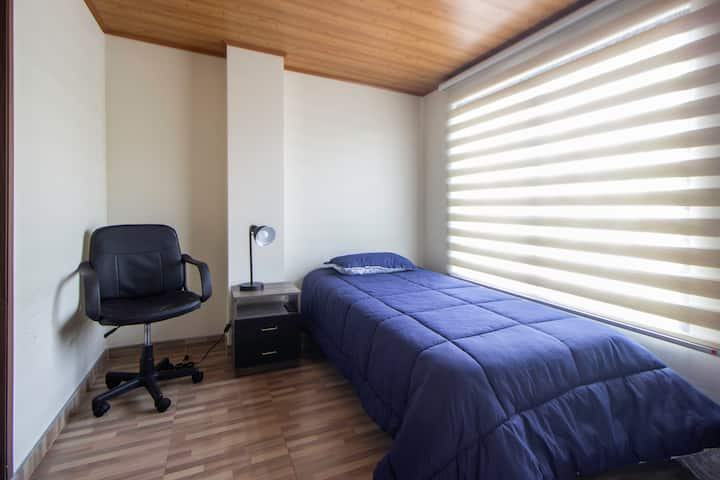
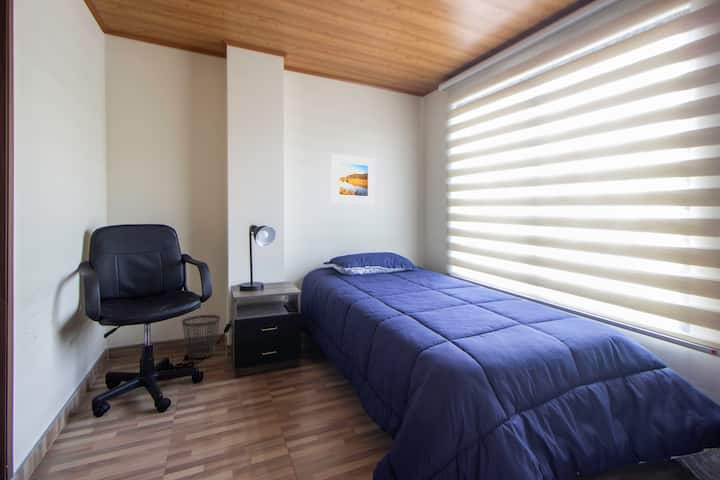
+ wastebasket [181,314,221,359]
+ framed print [330,153,376,205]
